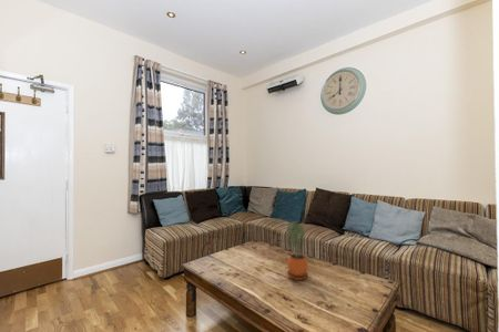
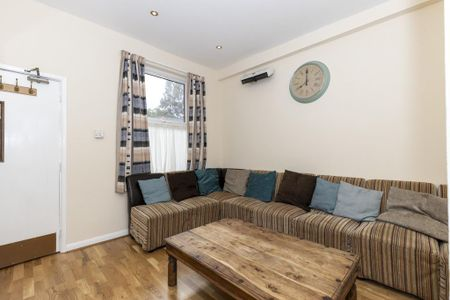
- potted plant [284,220,309,281]
